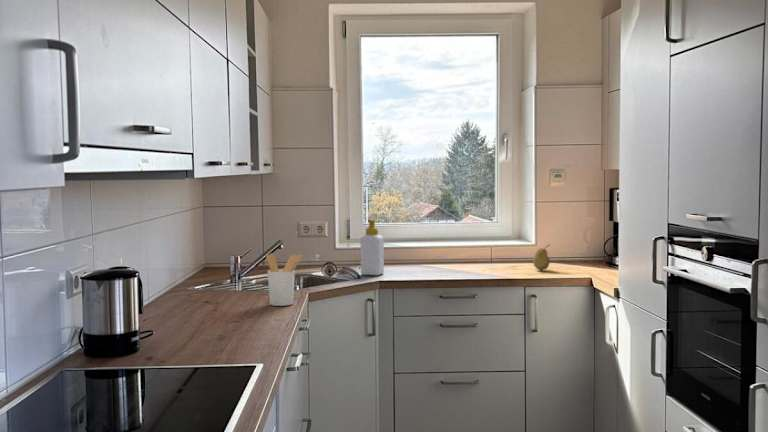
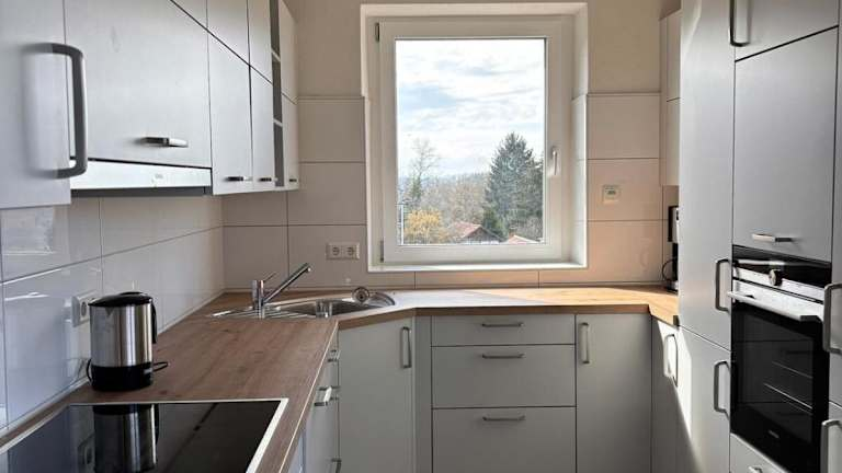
- utensil holder [265,252,304,307]
- fruit [532,244,551,271]
- soap bottle [359,218,385,276]
